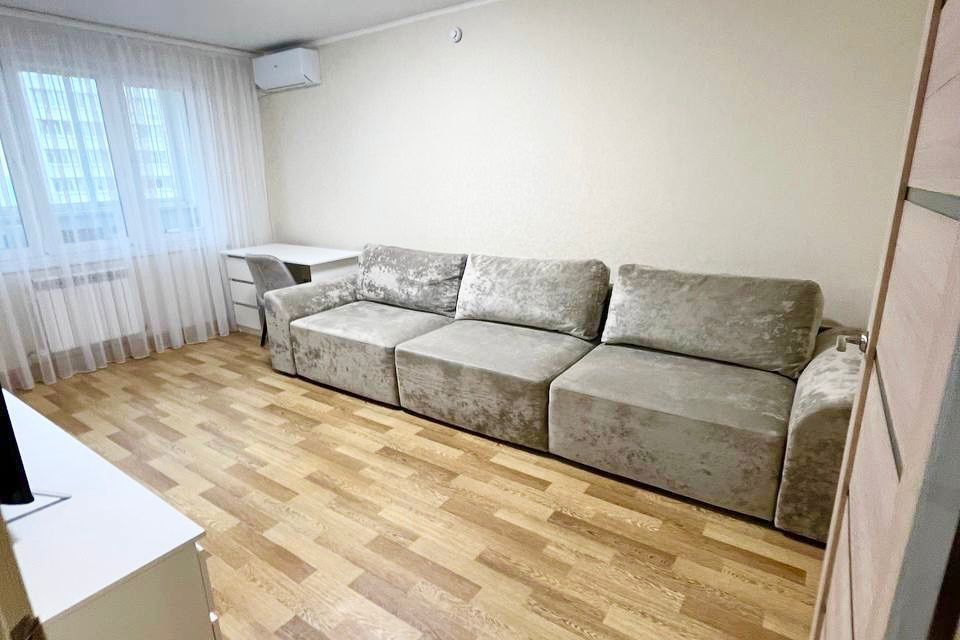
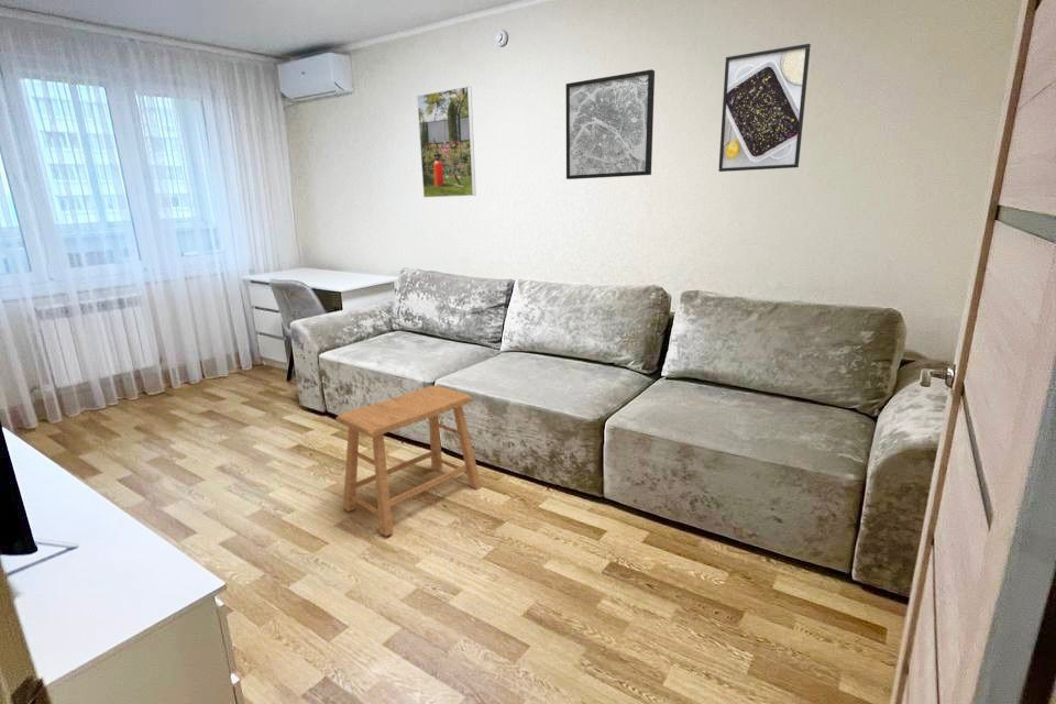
+ wall art [565,68,656,180]
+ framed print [717,42,812,173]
+ stool [334,384,483,537]
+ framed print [416,86,477,198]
